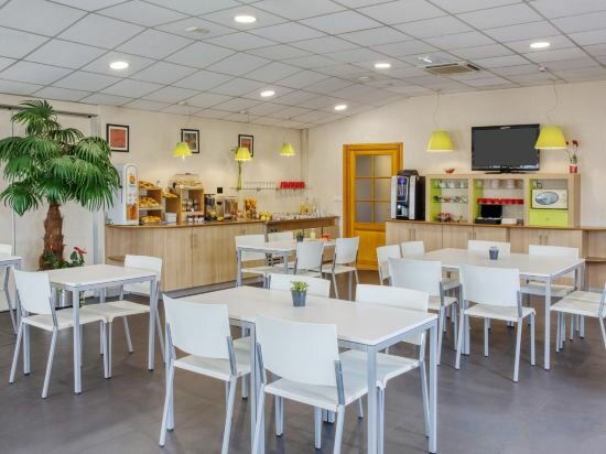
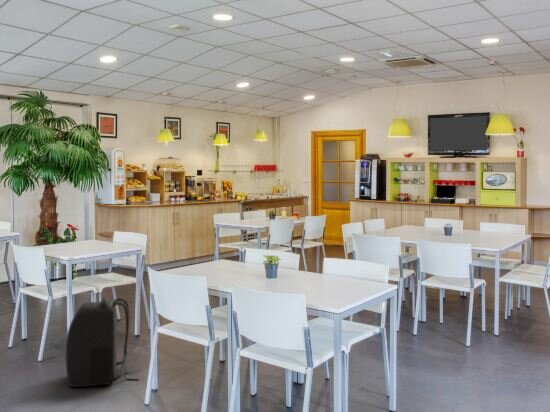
+ backpack [64,297,140,388]
